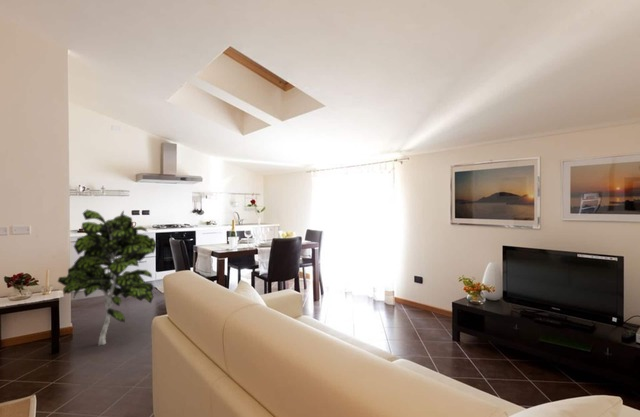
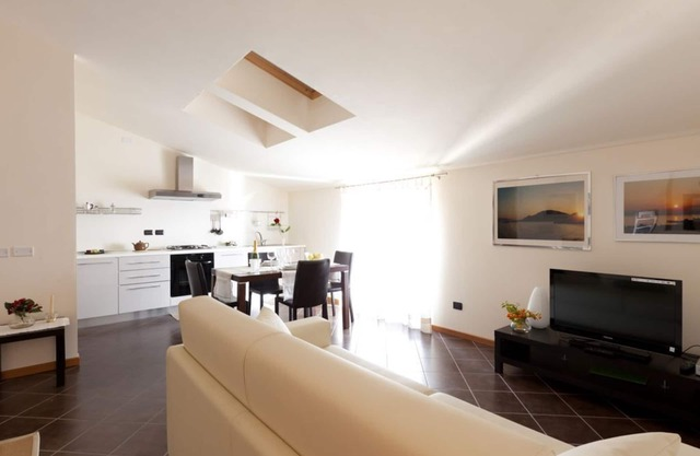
- indoor plant [56,209,158,346]
